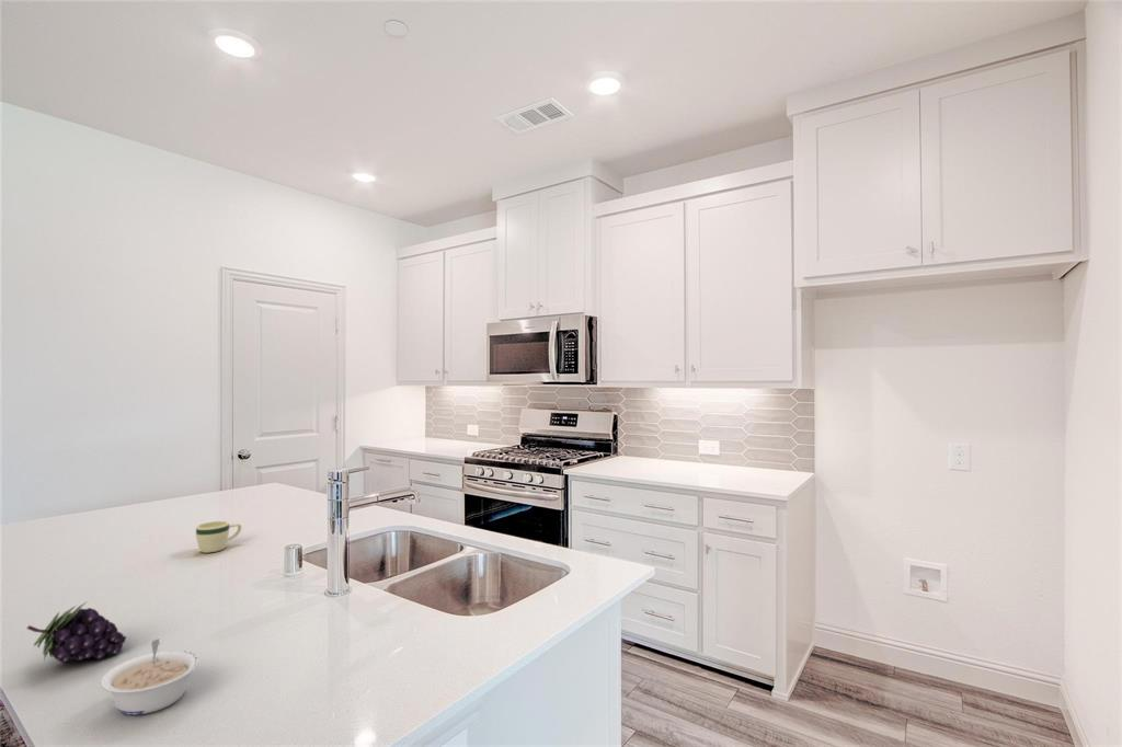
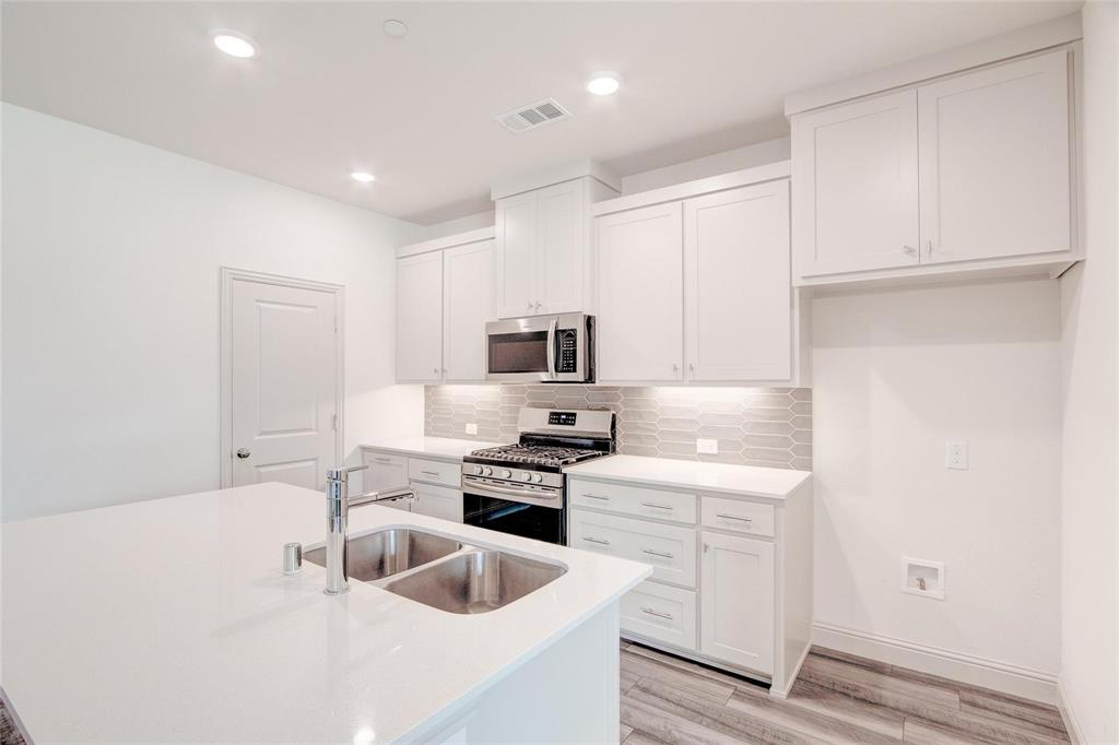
- legume [100,639,199,716]
- mug [195,520,242,554]
- fruit [25,600,127,664]
